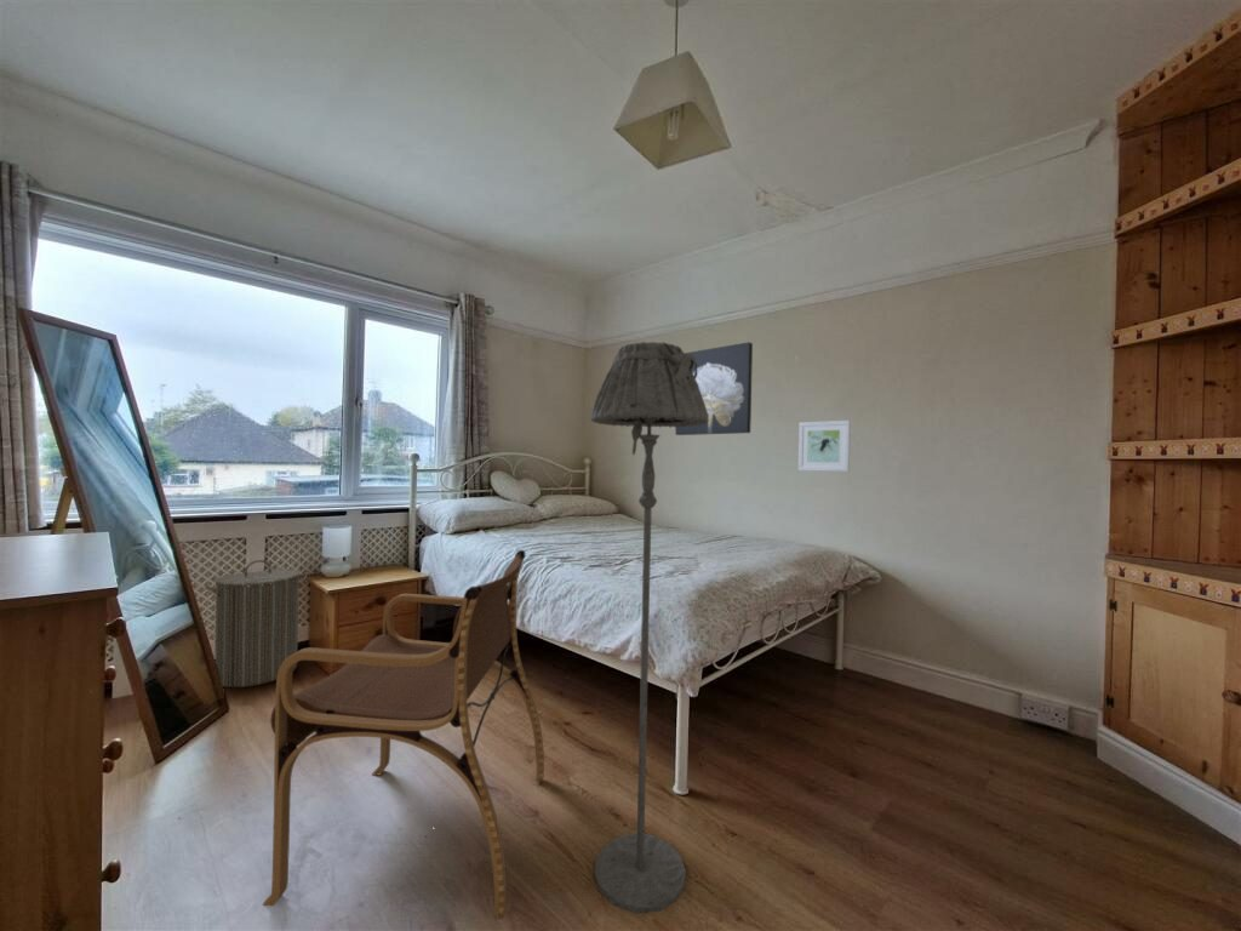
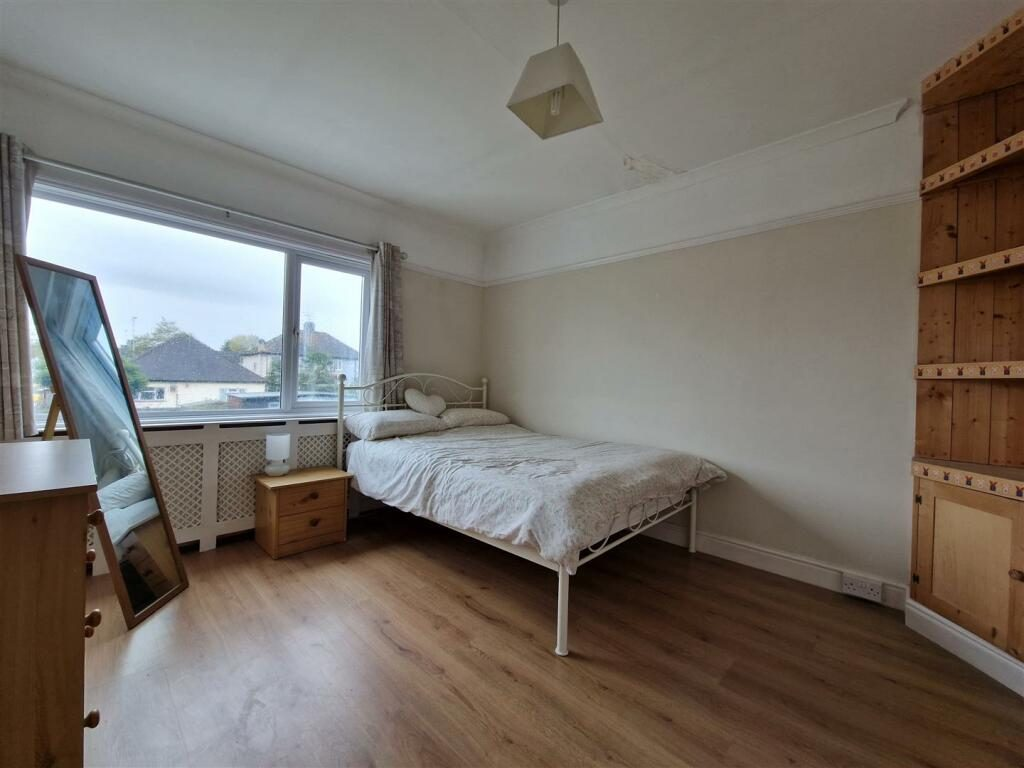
- floor lamp [589,341,709,915]
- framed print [797,419,852,473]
- armchair [262,549,545,920]
- laundry hamper [204,559,309,689]
- wall art [674,341,754,436]
